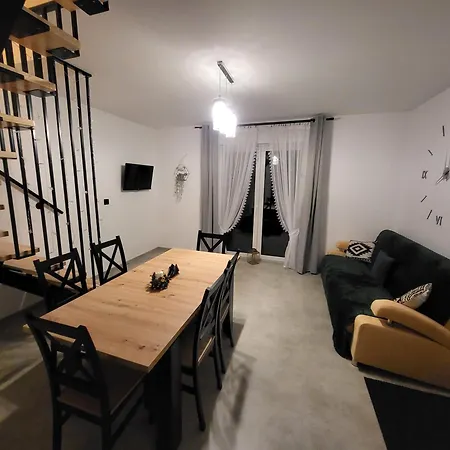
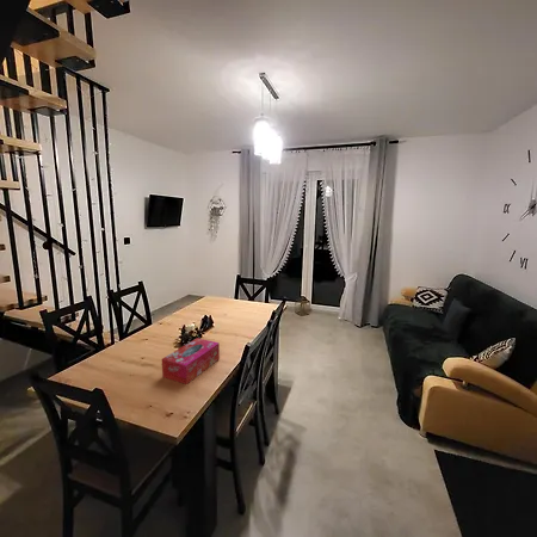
+ tissue box [161,337,221,385]
